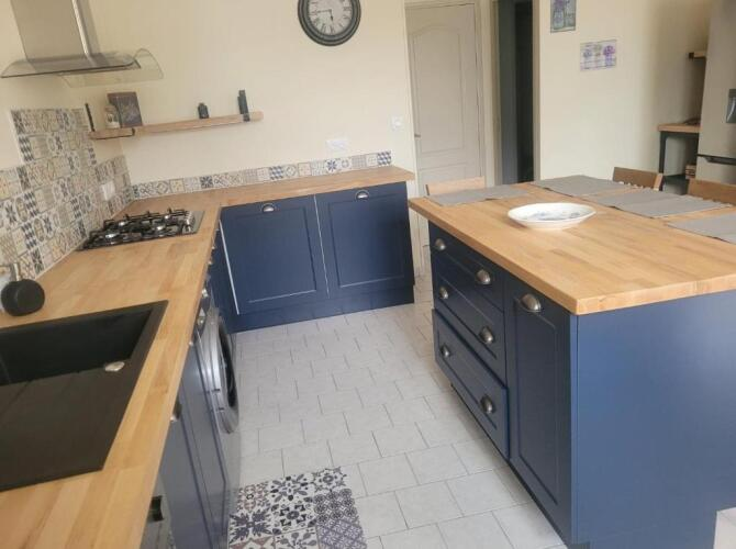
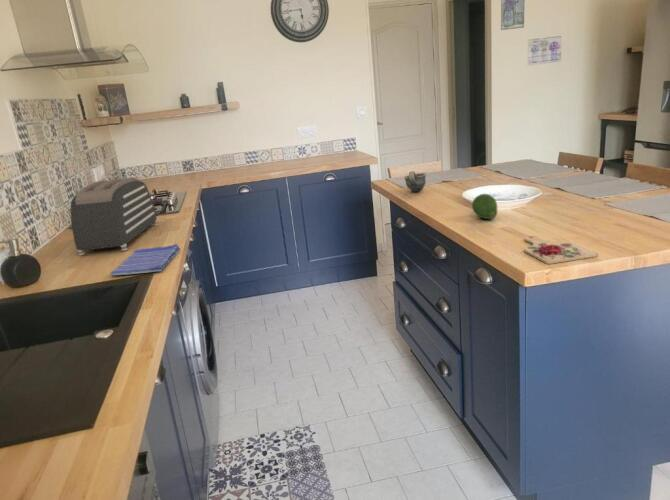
+ dish towel [109,243,181,276]
+ toaster [70,176,159,256]
+ cutting board [523,235,599,265]
+ fruit [471,193,498,220]
+ cup [403,170,427,193]
